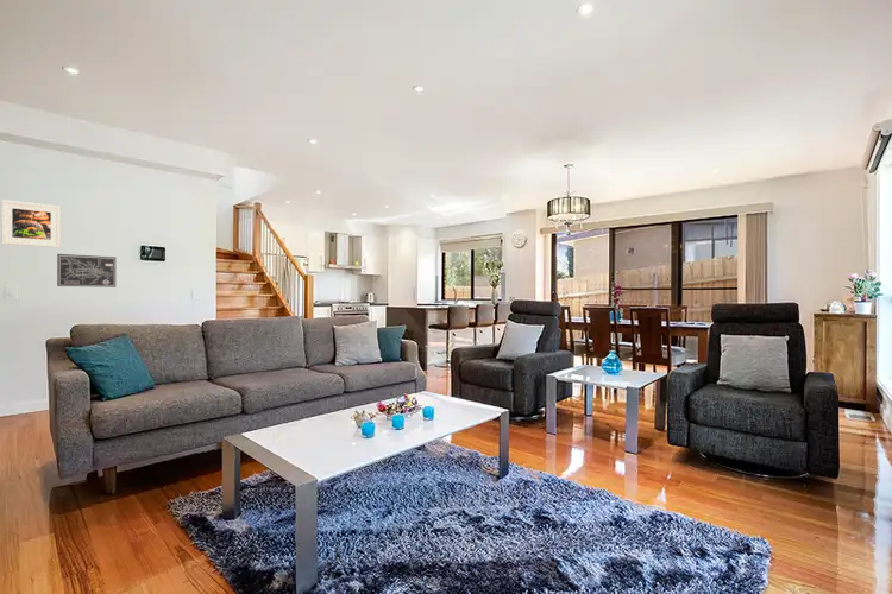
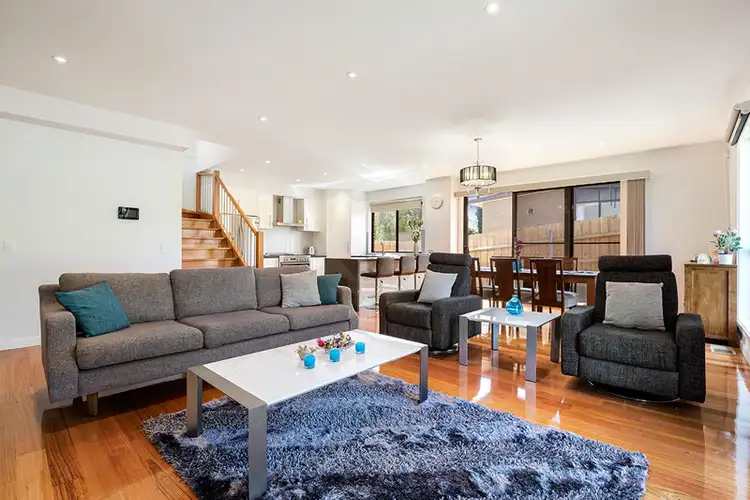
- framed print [0,198,62,248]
- wall art [56,253,117,289]
